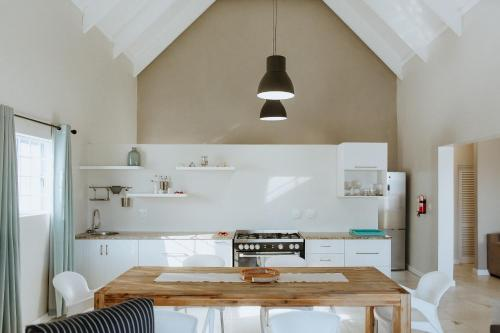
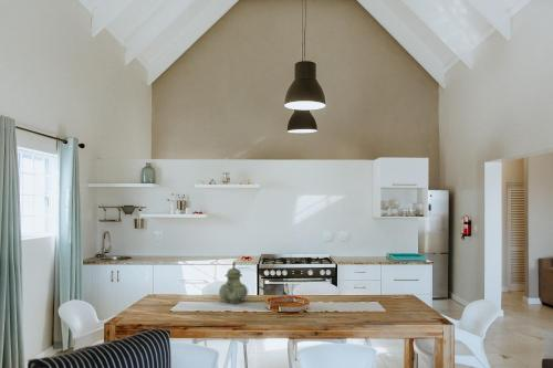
+ teapot [218,260,249,305]
